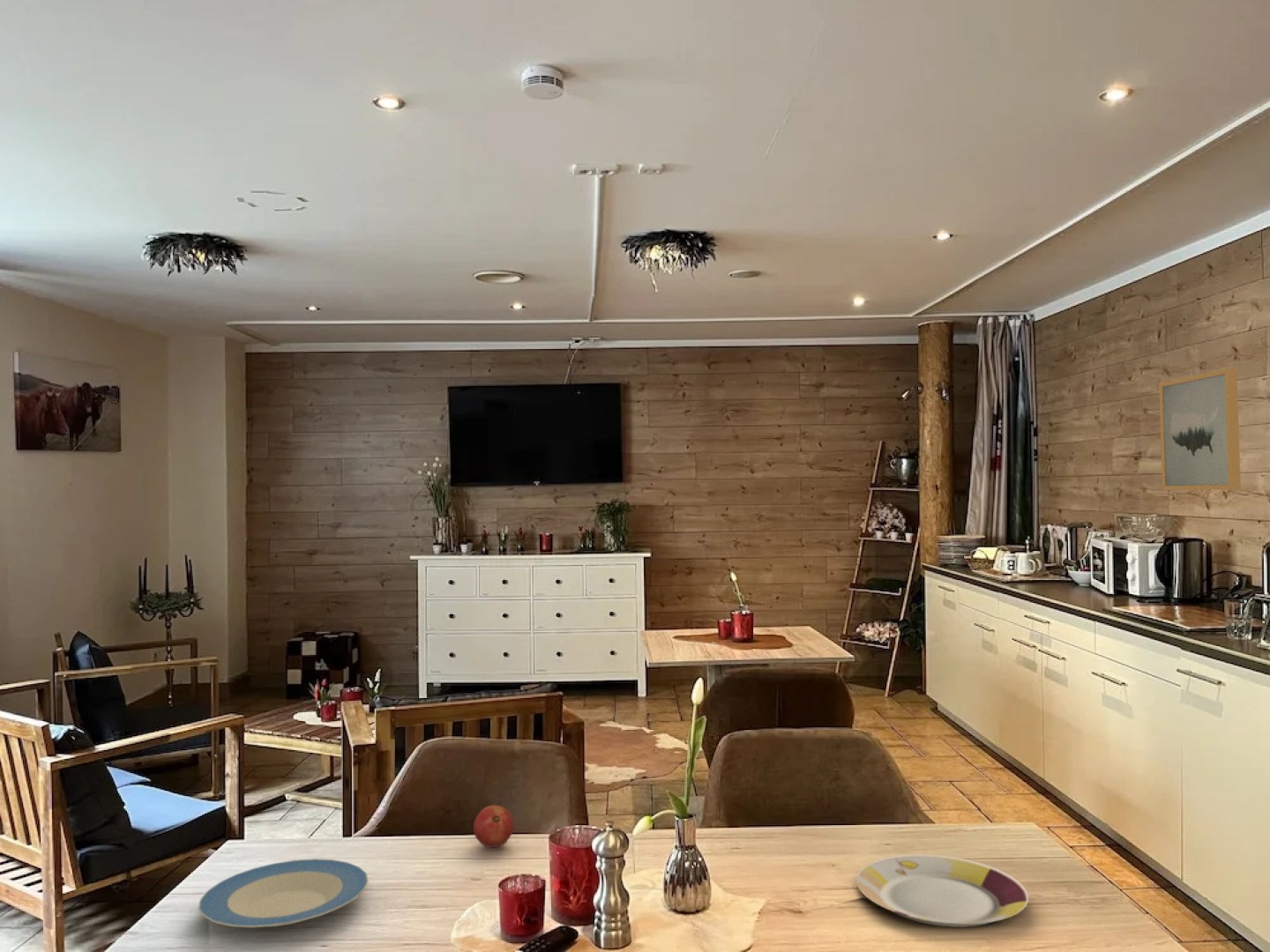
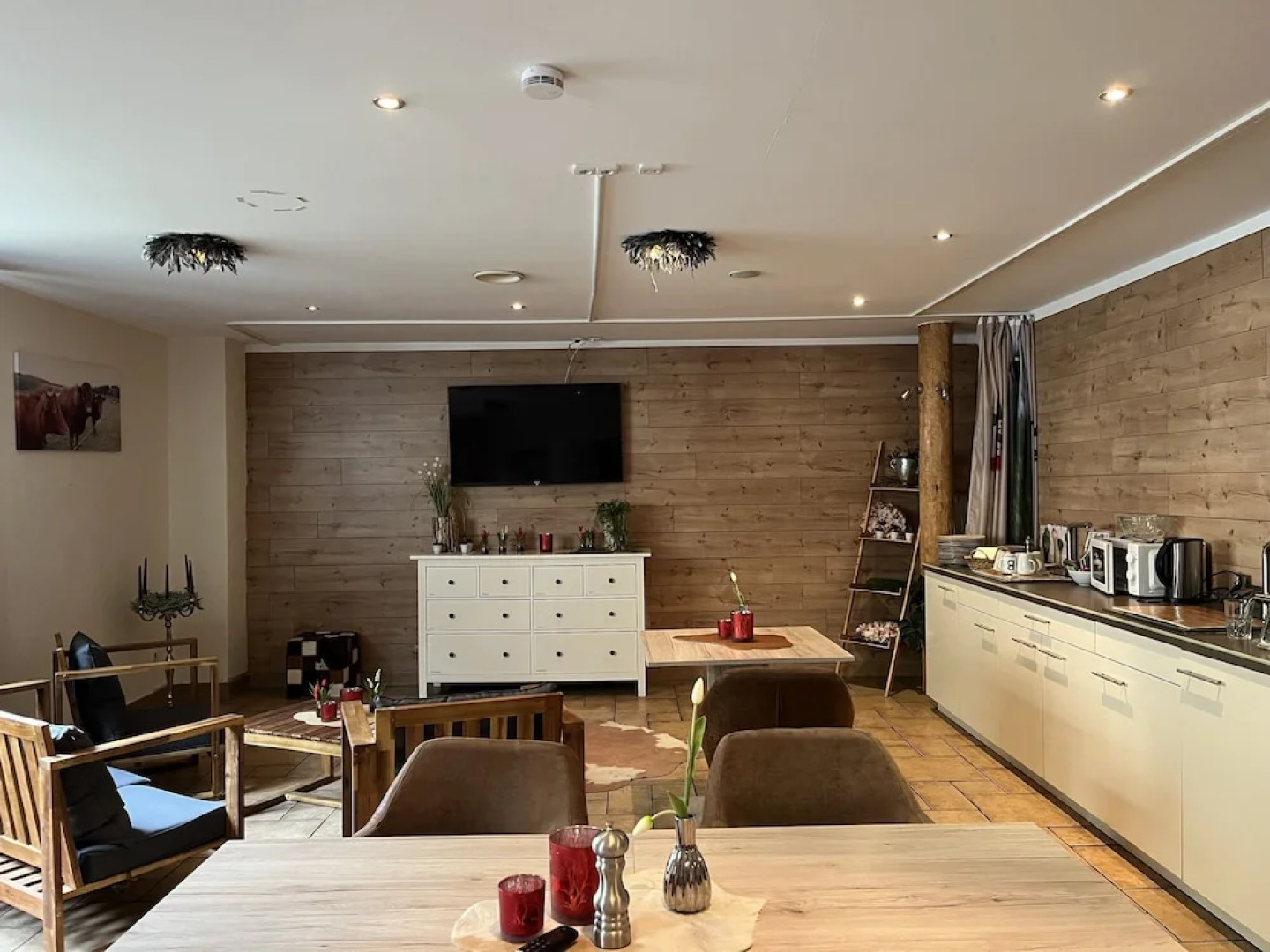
- wall art [1158,368,1242,491]
- plate [855,854,1029,928]
- plate [198,858,370,928]
- fruit [473,805,515,849]
